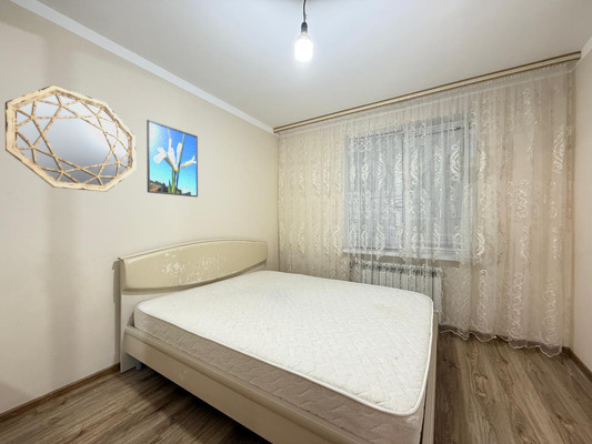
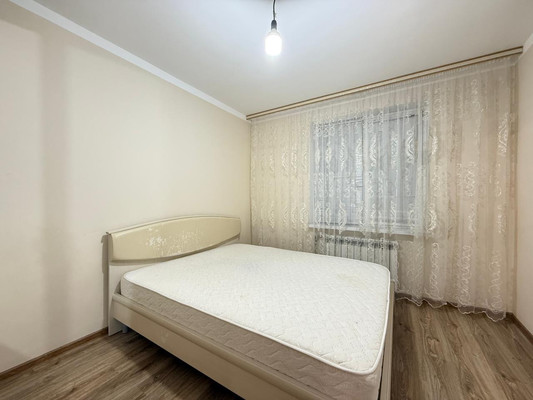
- home mirror [3,84,137,193]
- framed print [146,119,199,198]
